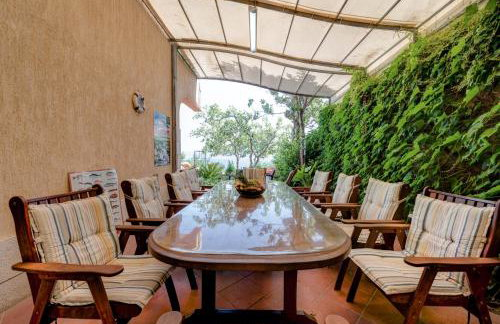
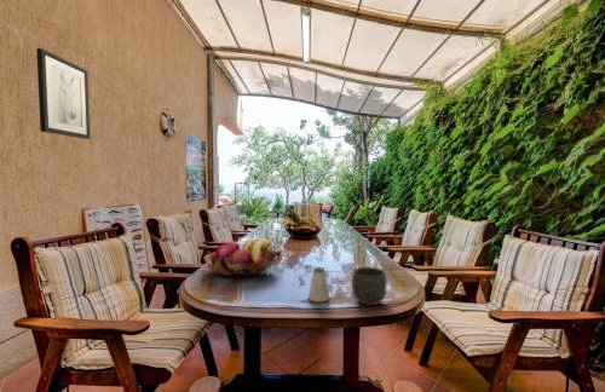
+ mug [351,266,388,306]
+ fruit basket [203,237,283,278]
+ wall art [35,47,92,140]
+ saltshaker [307,266,330,302]
